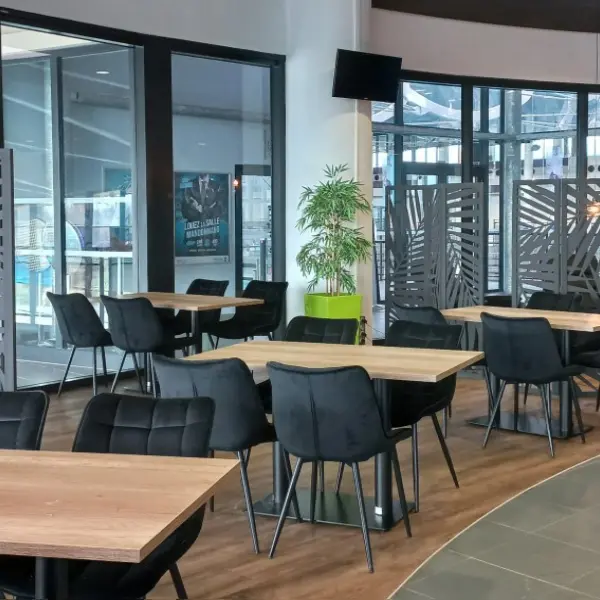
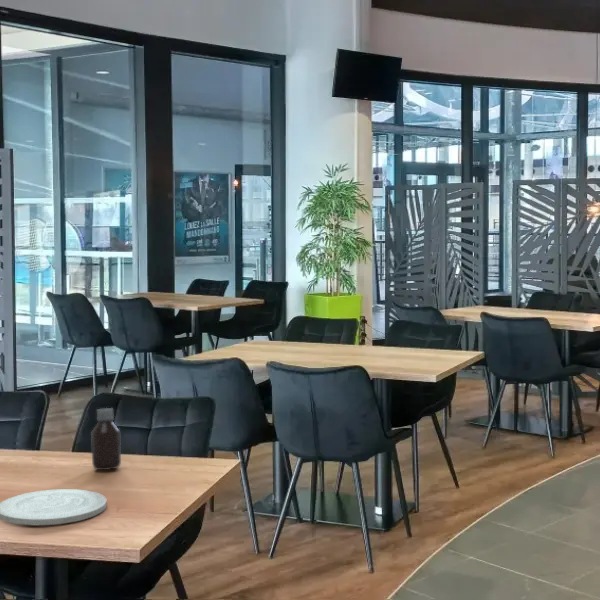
+ bottle [90,407,122,471]
+ plate [0,488,108,526]
